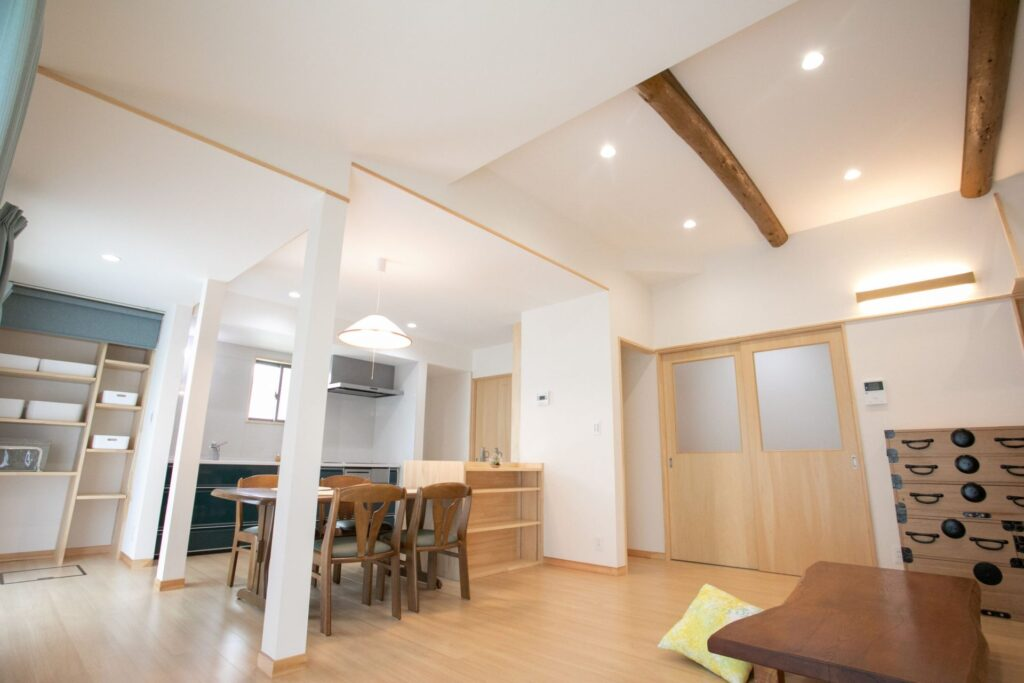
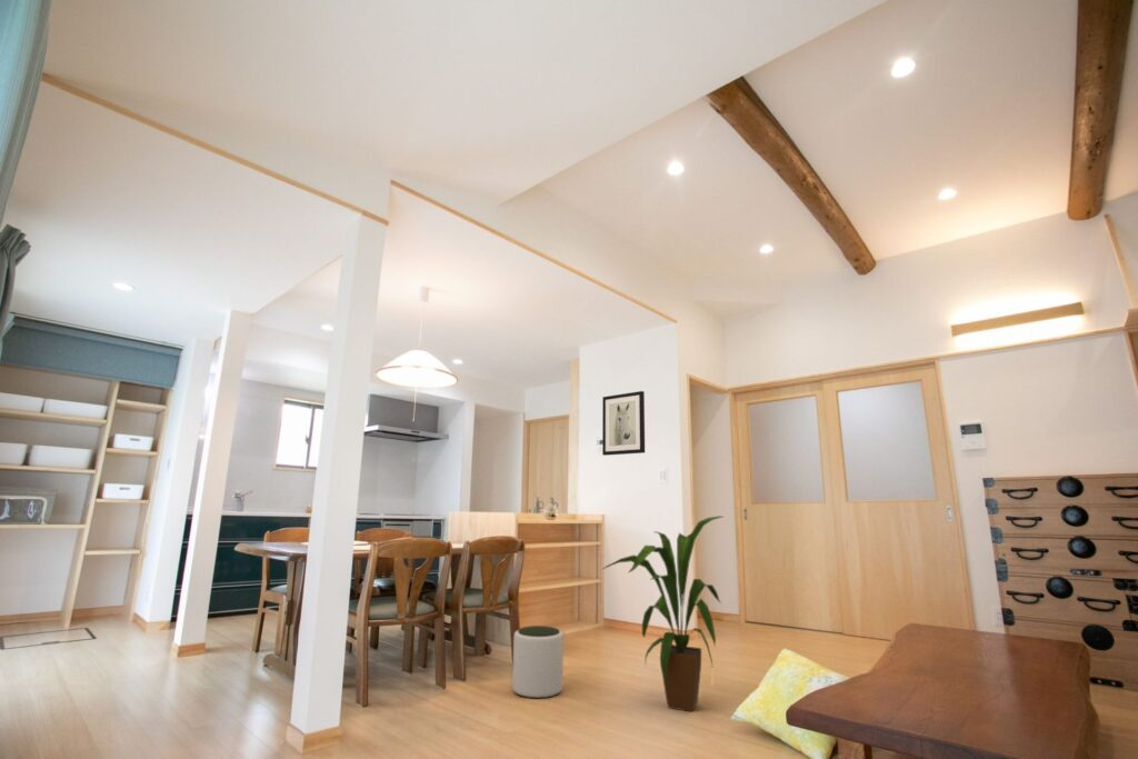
+ house plant [600,515,723,712]
+ plant pot [511,625,565,699]
+ wall art [601,390,646,457]
